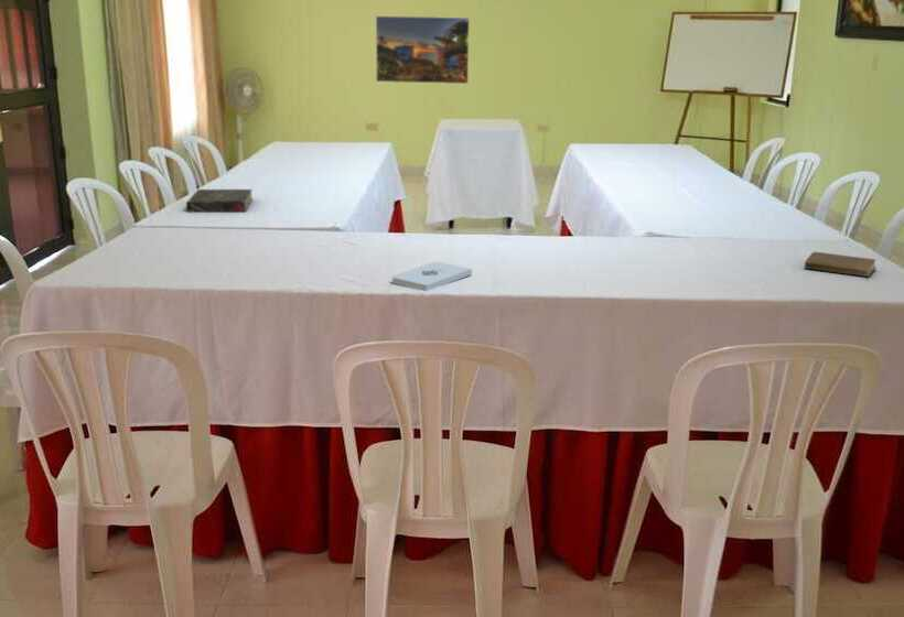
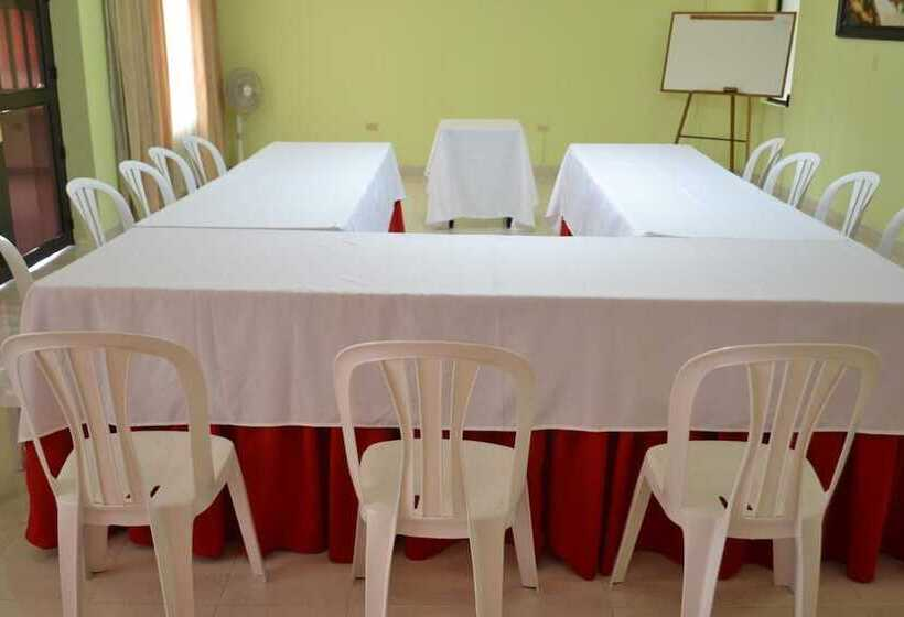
- notepad [391,261,473,292]
- book [185,188,254,213]
- book [804,251,878,278]
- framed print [375,14,471,85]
